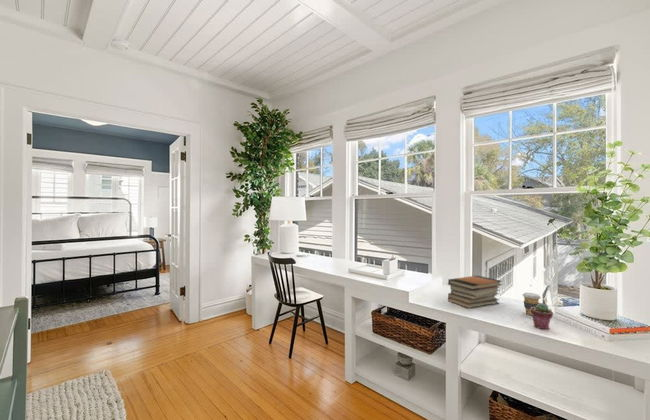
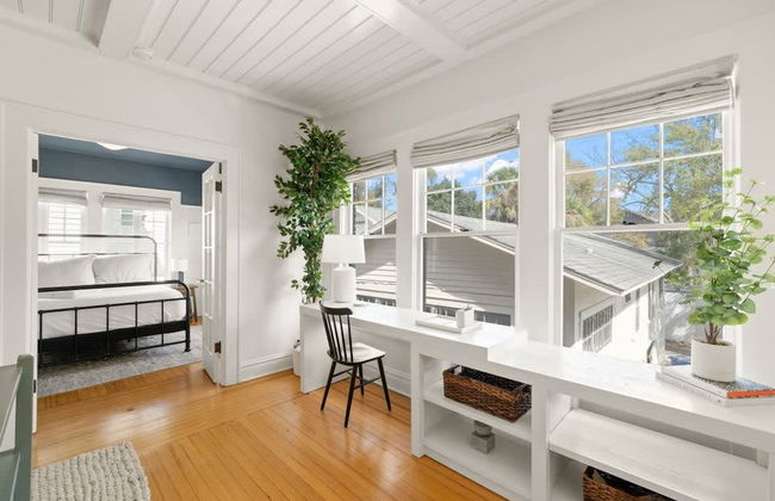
- coffee cup [522,292,542,317]
- potted succulent [530,302,554,330]
- book stack [447,274,503,309]
